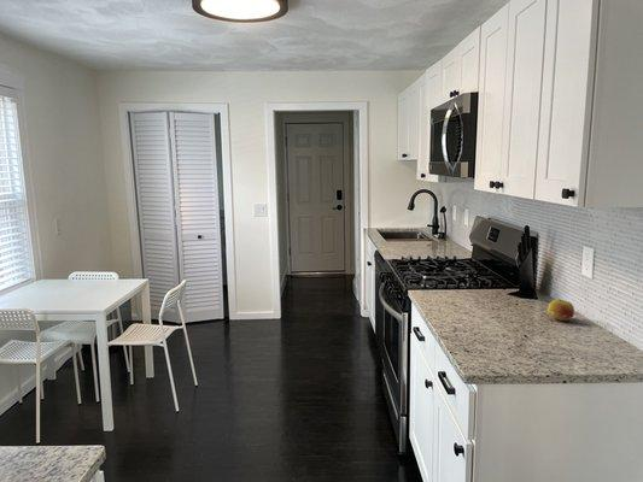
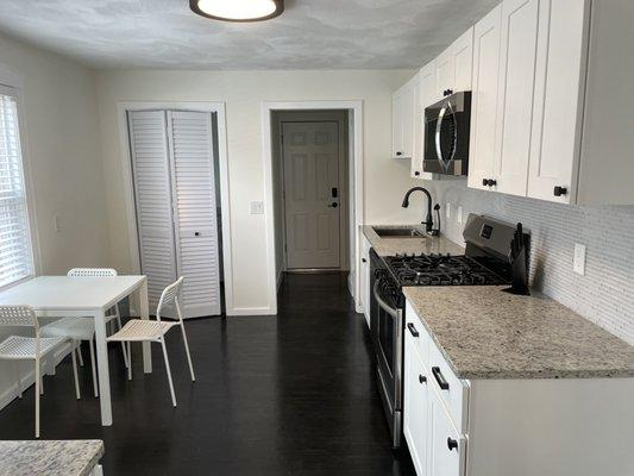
- fruit [546,298,575,322]
